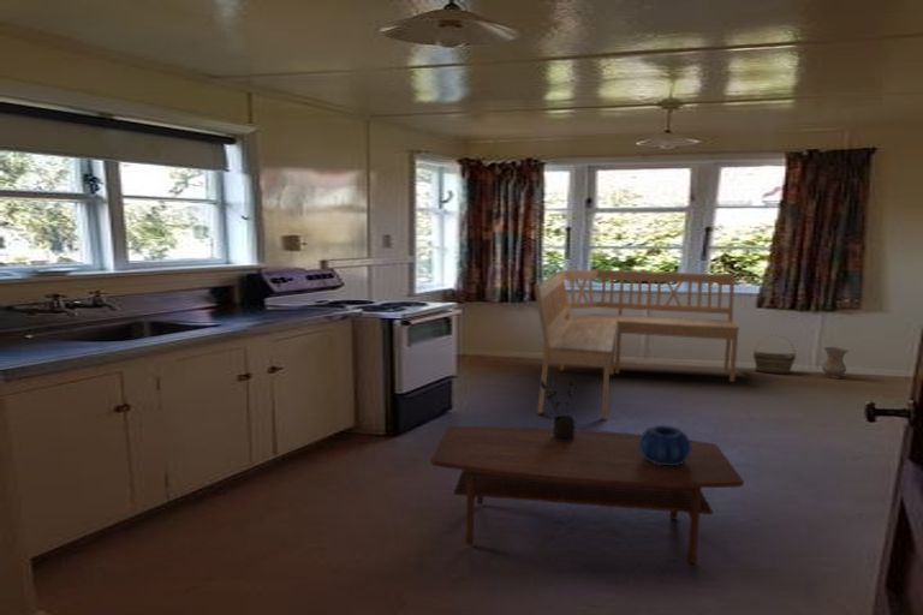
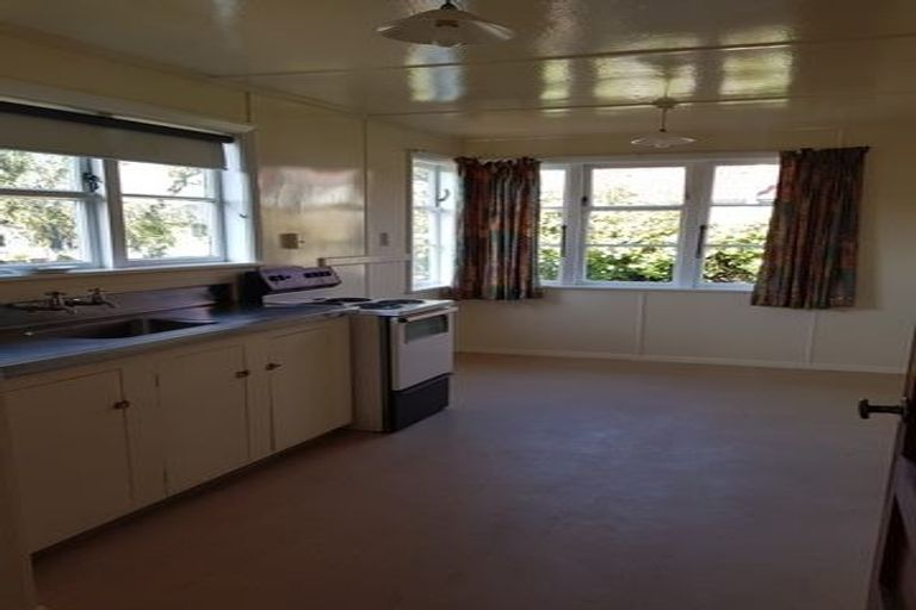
- potted plant [540,378,577,442]
- ceramic jug [821,346,850,380]
- coffee table [429,425,745,565]
- decorative bowl [638,424,691,466]
- bench [532,268,740,420]
- basket [752,334,797,375]
